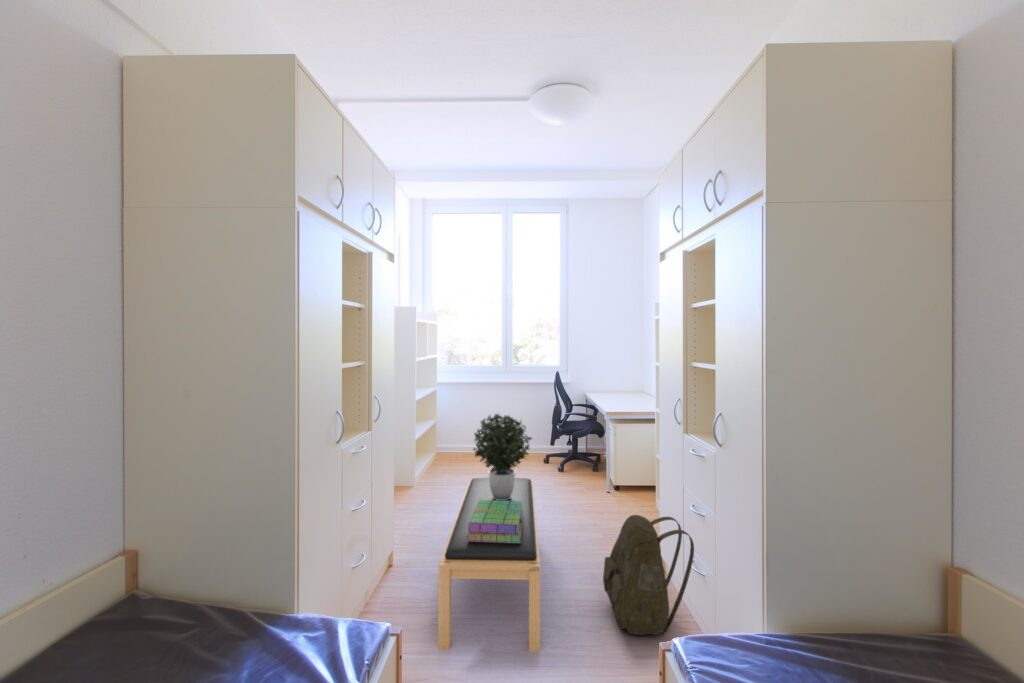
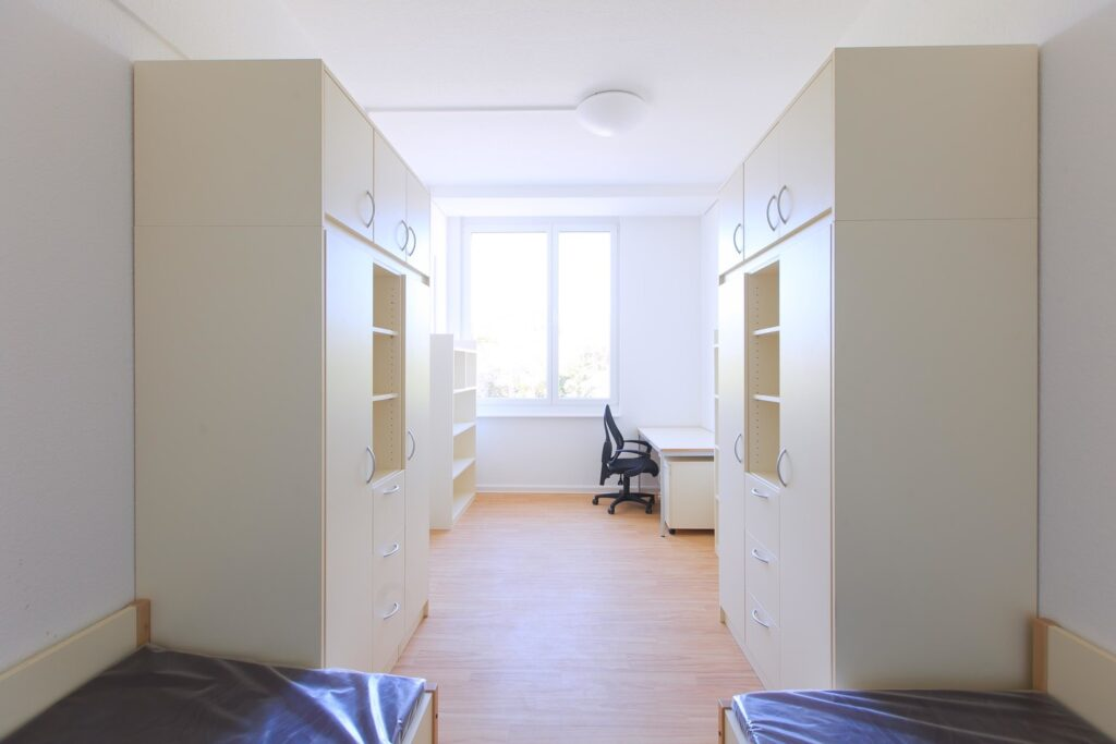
- stack of books [467,500,524,543]
- backpack [602,514,695,636]
- potted plant [471,412,533,500]
- bench [437,477,541,652]
